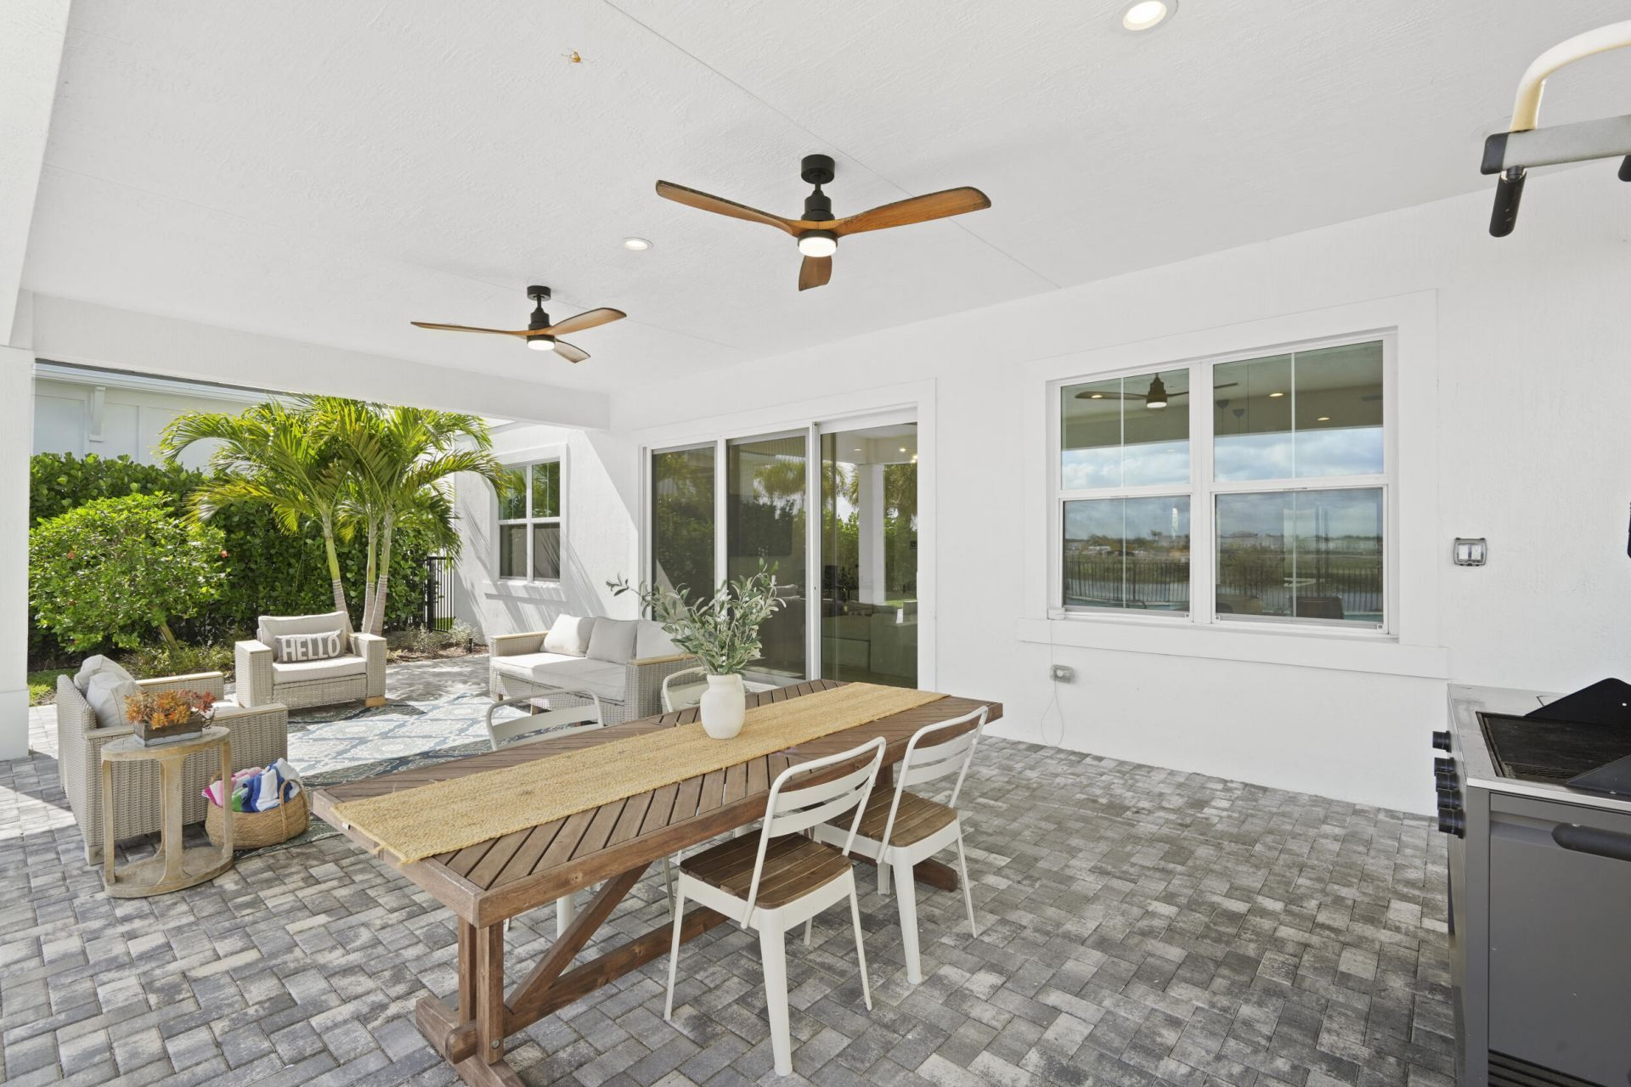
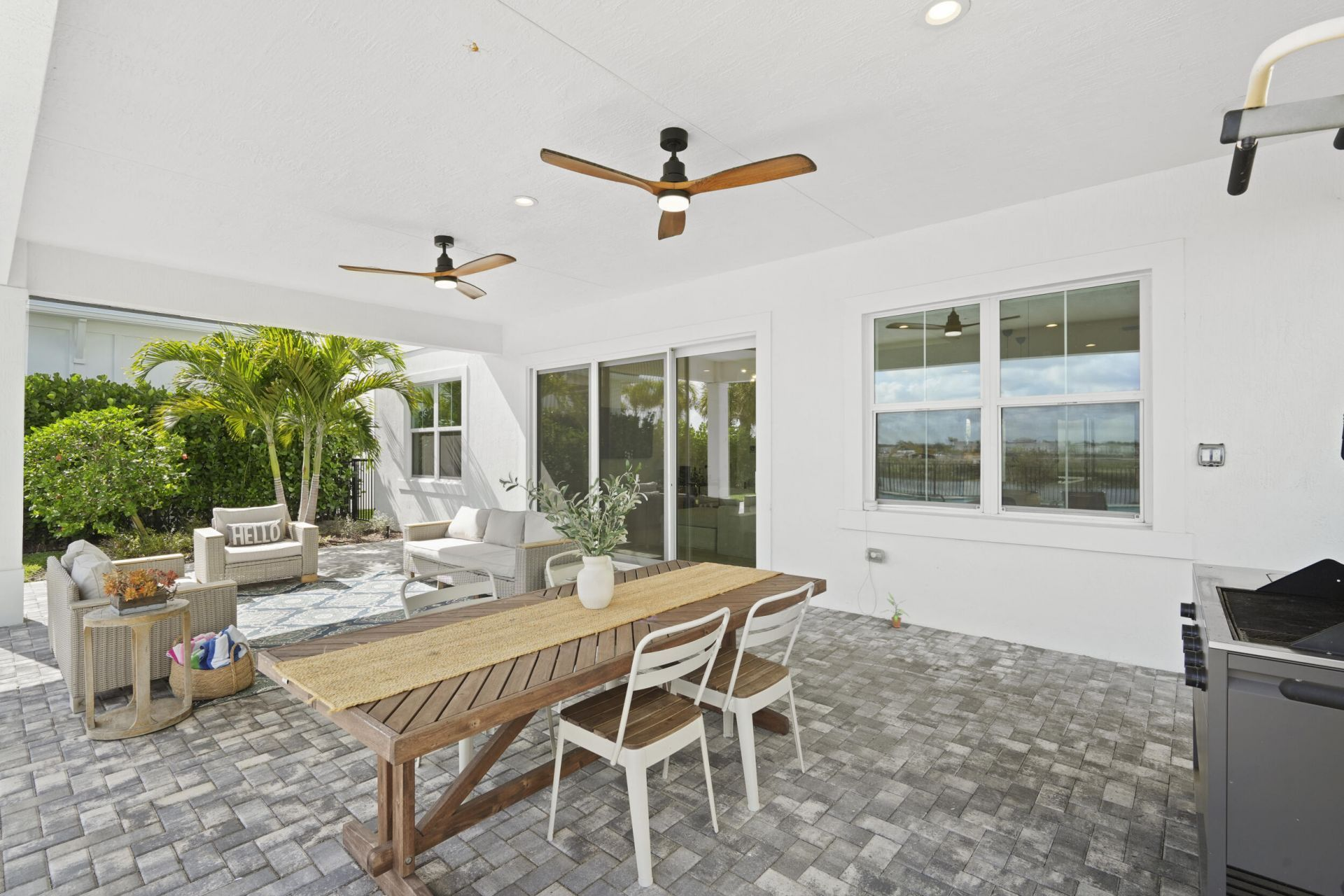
+ potted plant [879,591,910,629]
